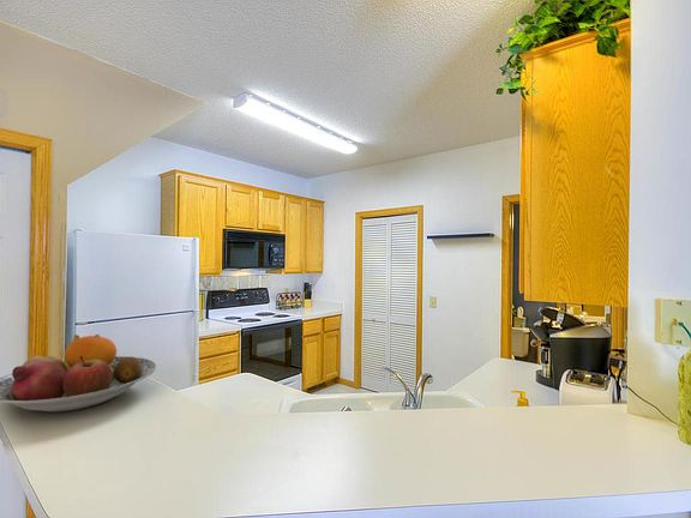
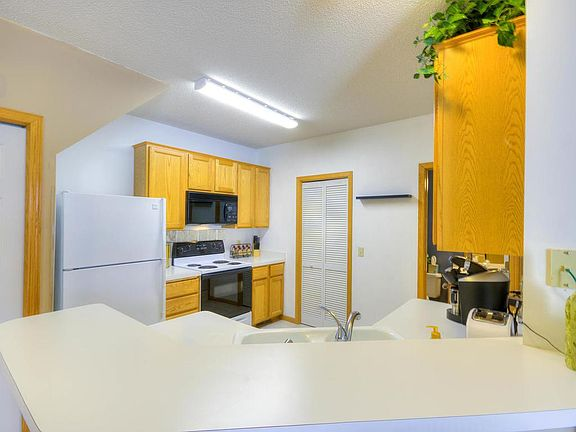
- fruit bowl [0,333,157,414]
